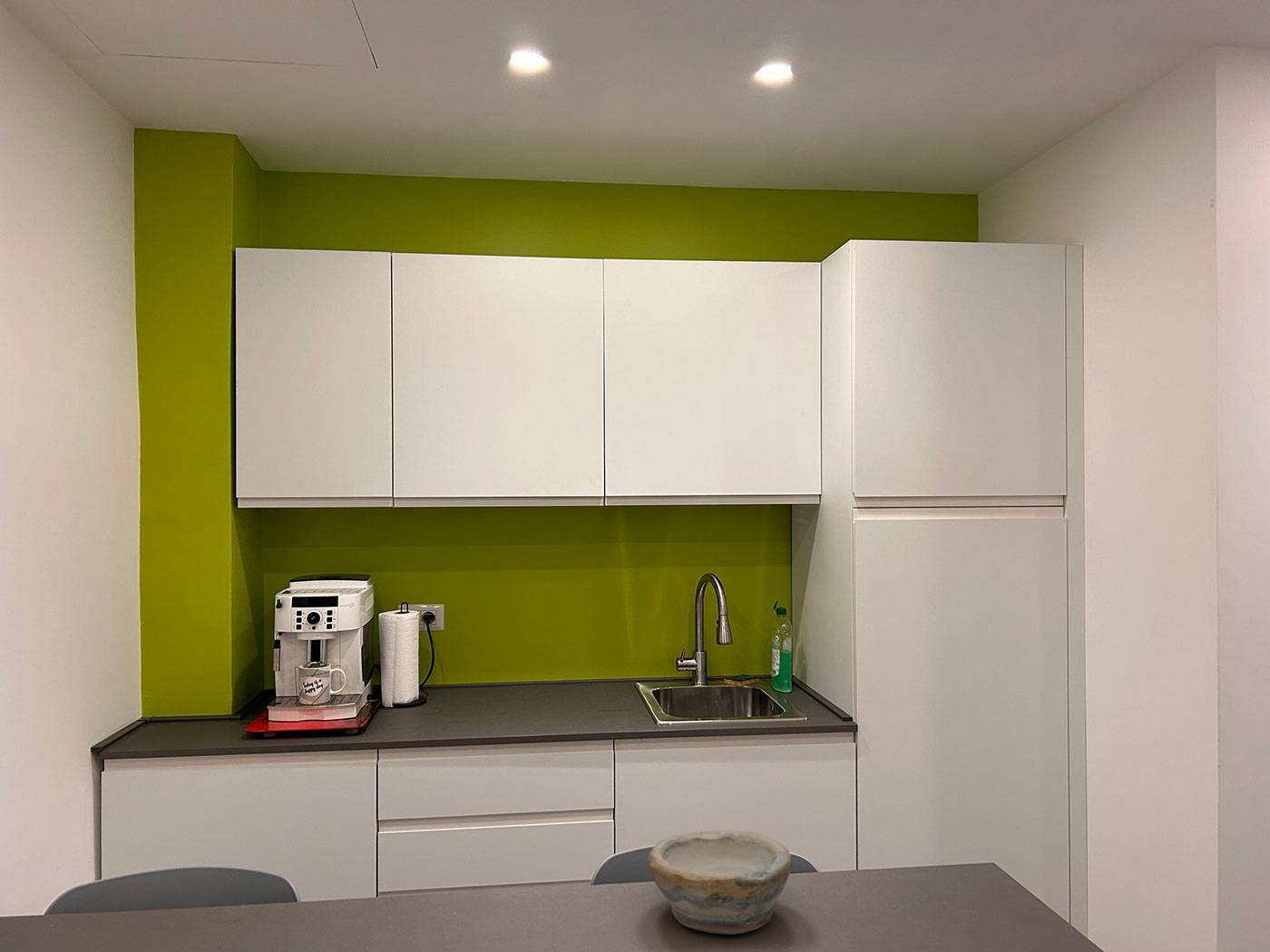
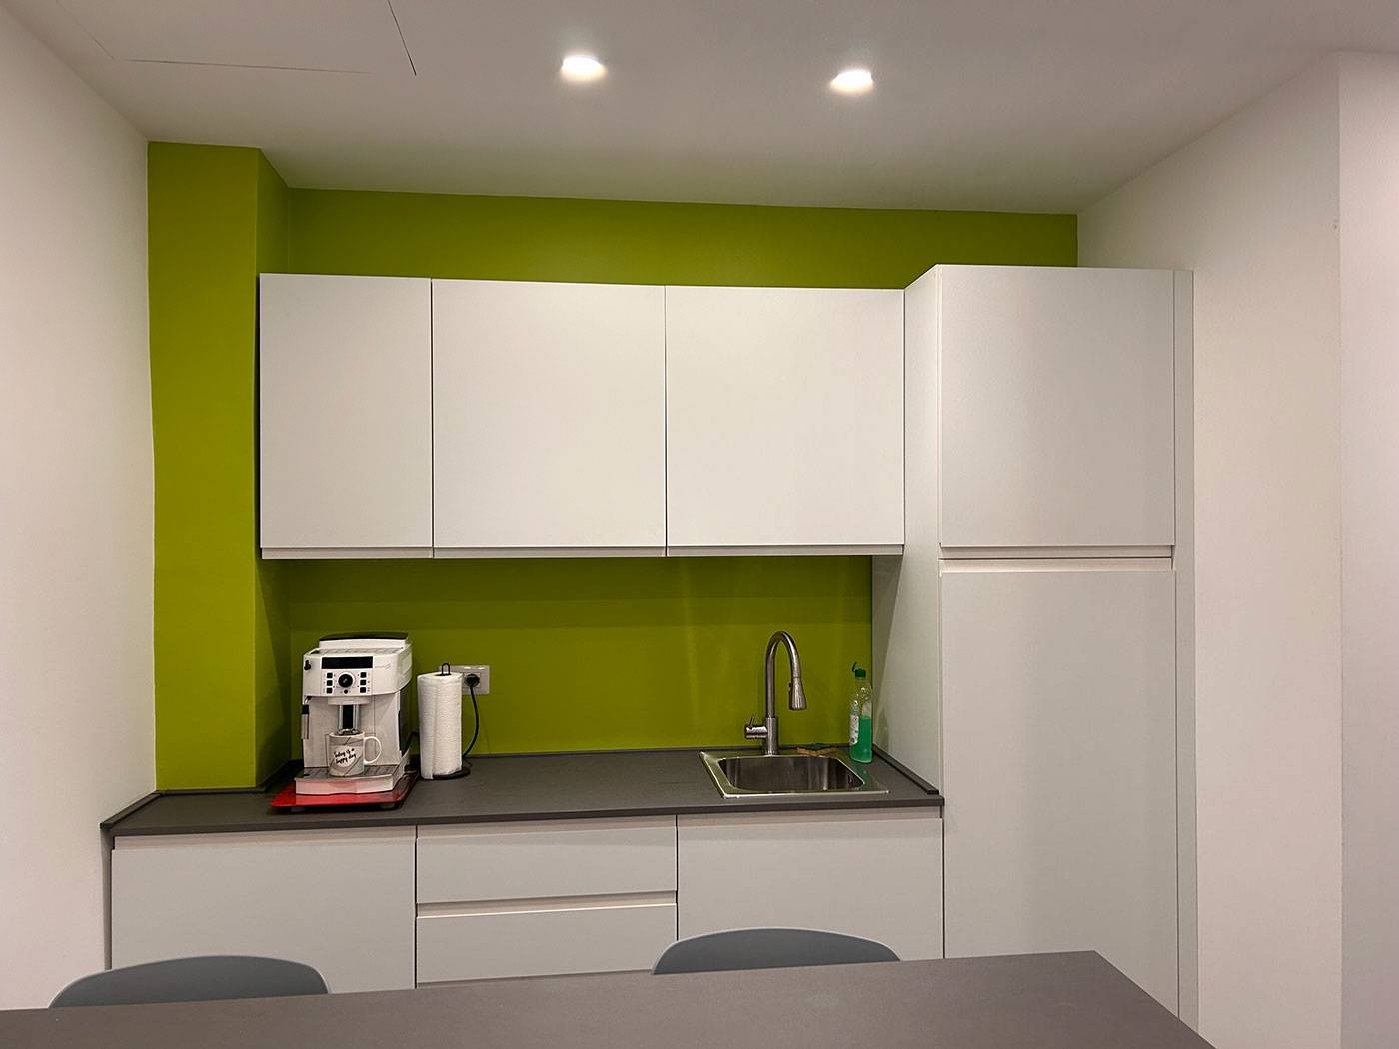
- bowl [647,830,793,935]
